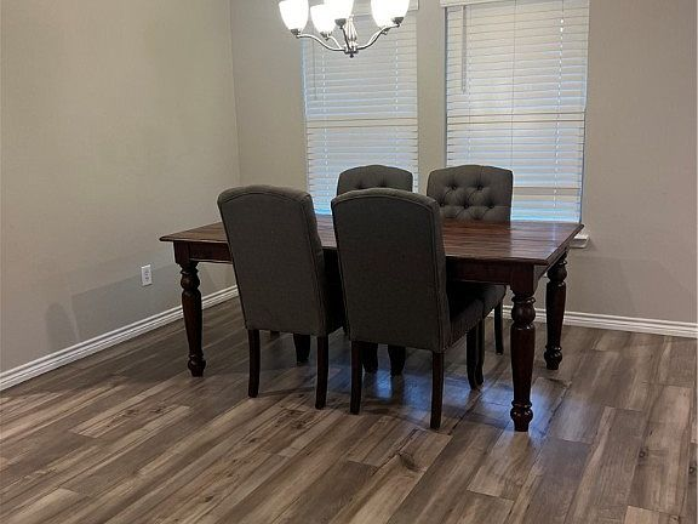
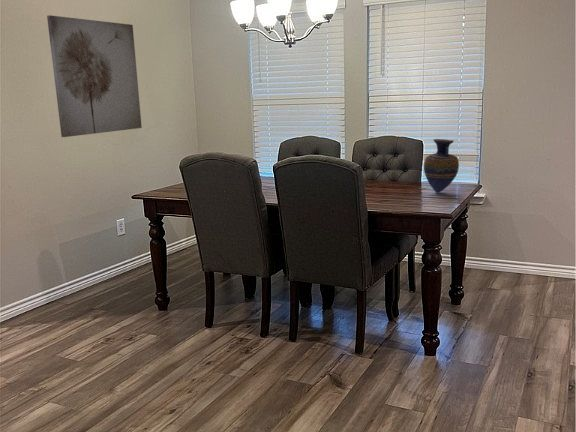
+ vase [423,138,460,193]
+ wall art [46,14,143,138]
